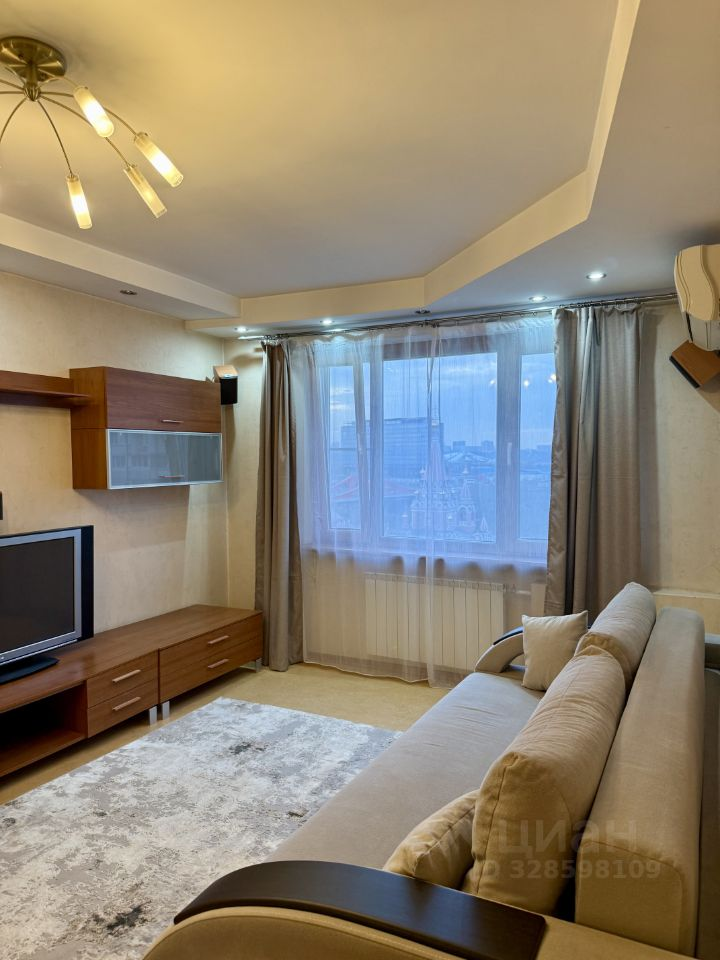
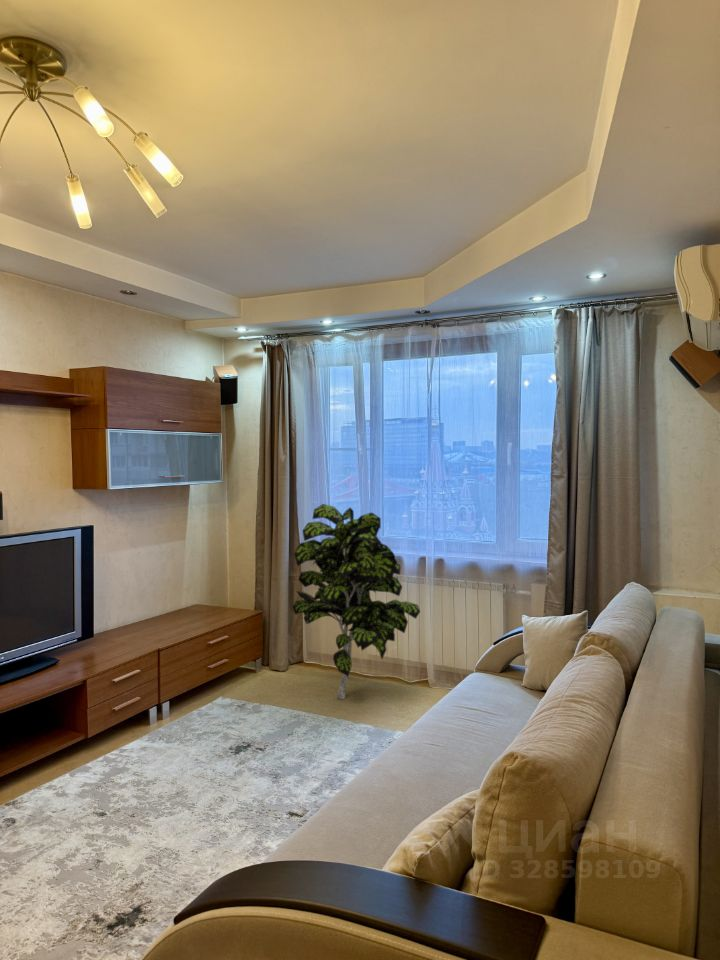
+ indoor plant [292,503,421,700]
